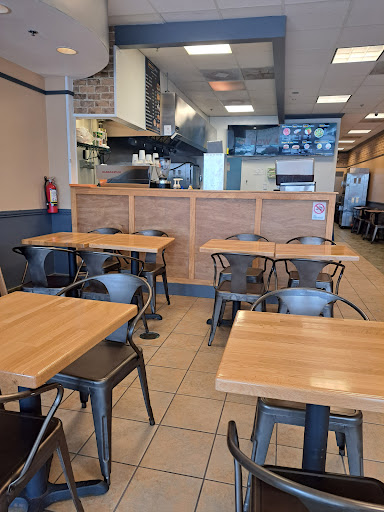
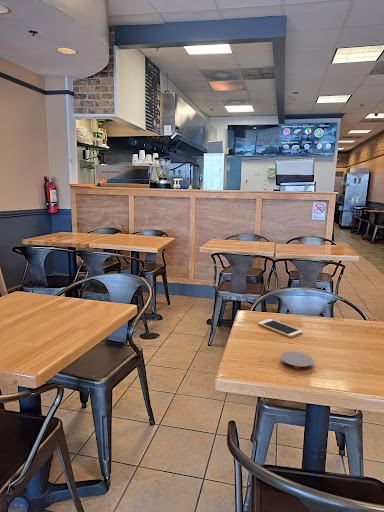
+ coaster [279,350,315,372]
+ cell phone [257,318,303,338]
